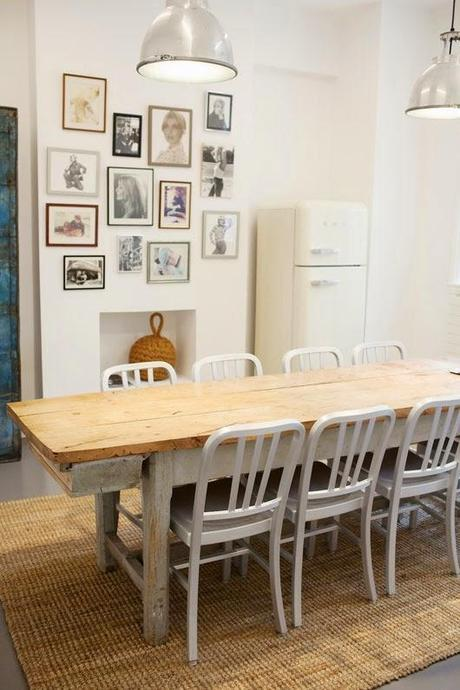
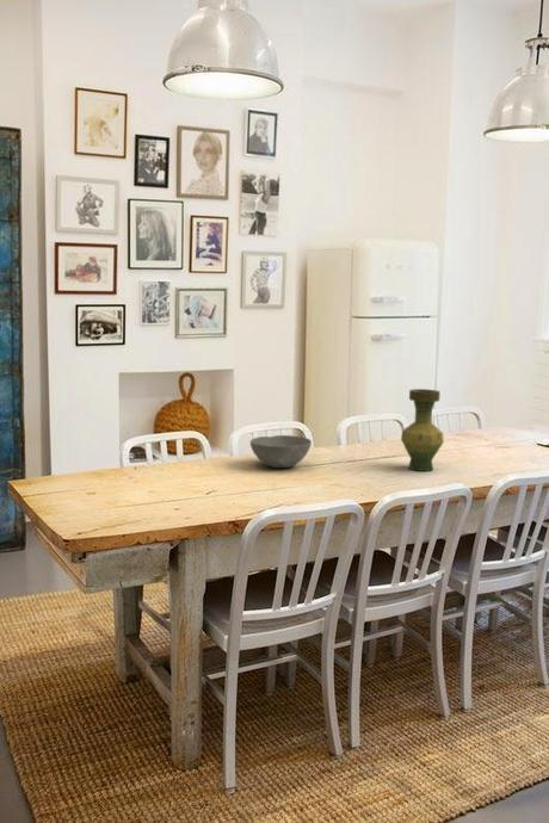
+ vase [400,388,445,472]
+ bowl [249,434,313,469]
